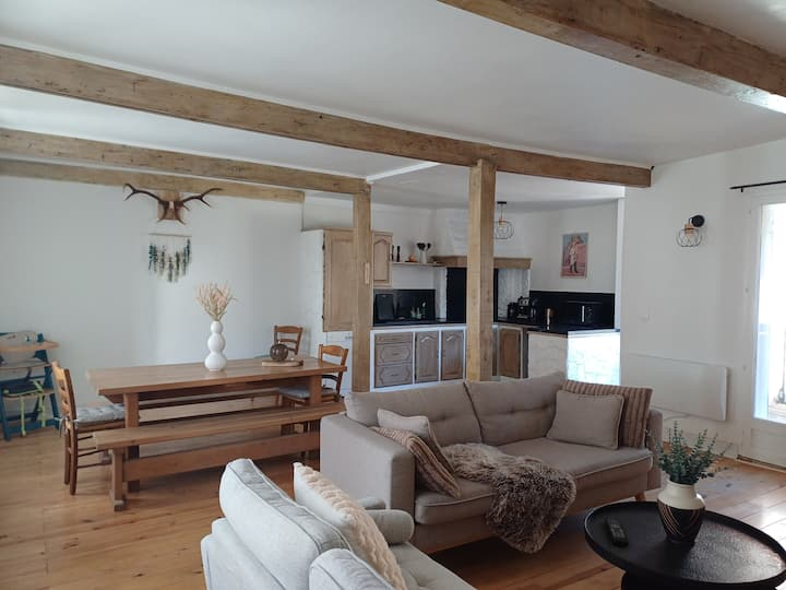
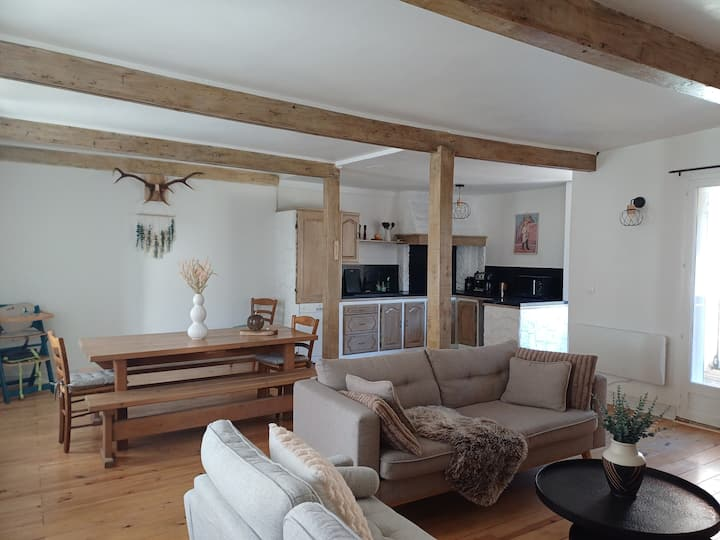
- remote control [604,517,630,547]
